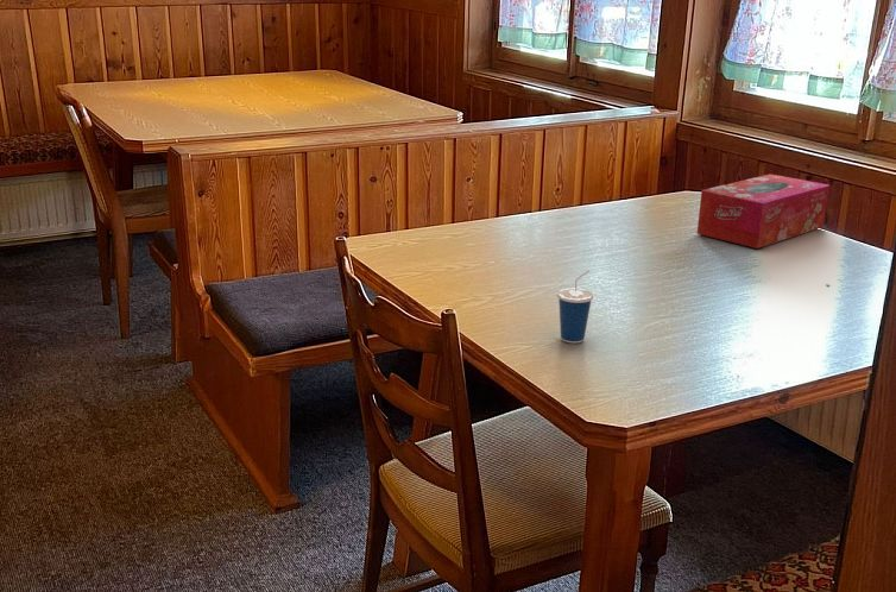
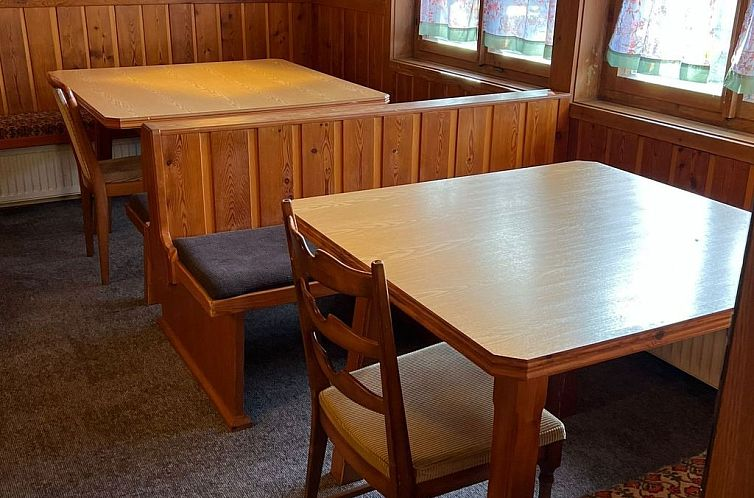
- cup [556,270,594,344]
- tissue box [696,172,831,250]
